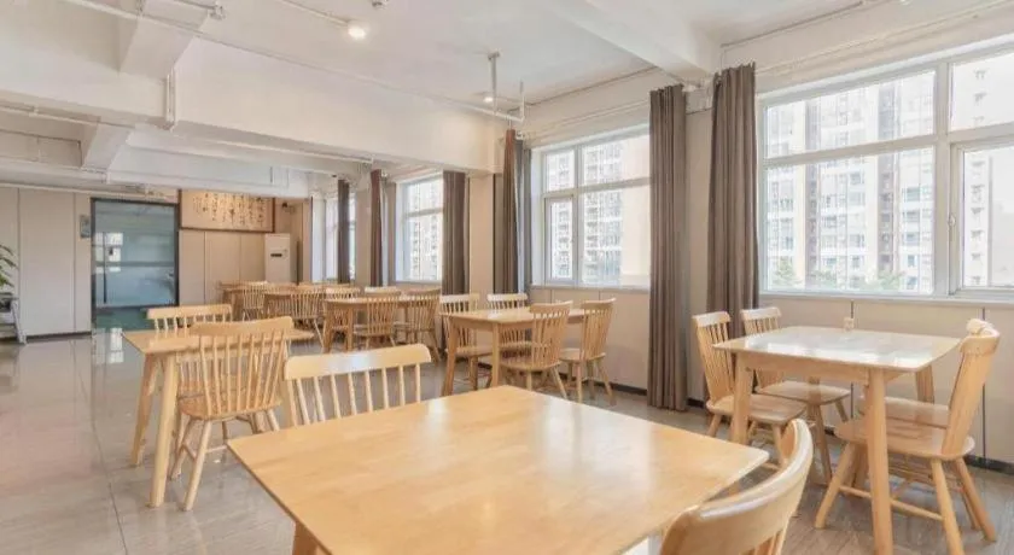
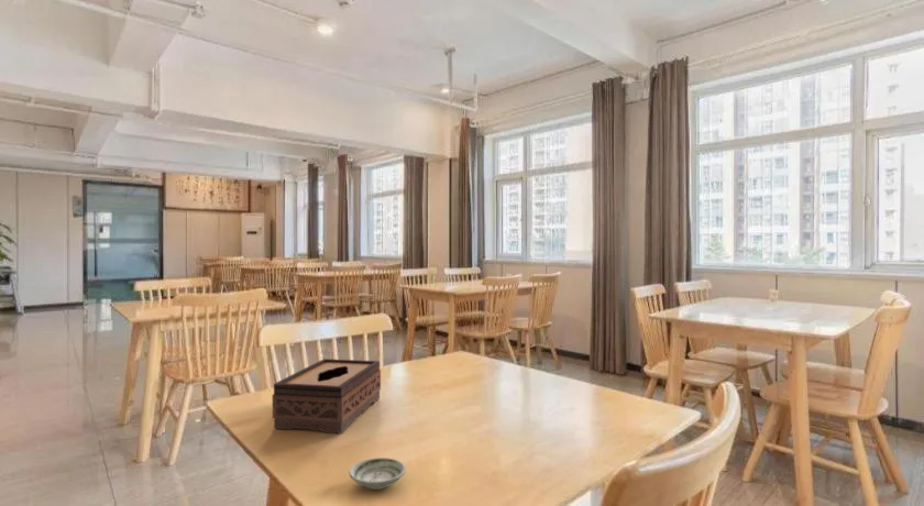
+ saucer [349,457,407,491]
+ tissue box [272,358,382,435]
